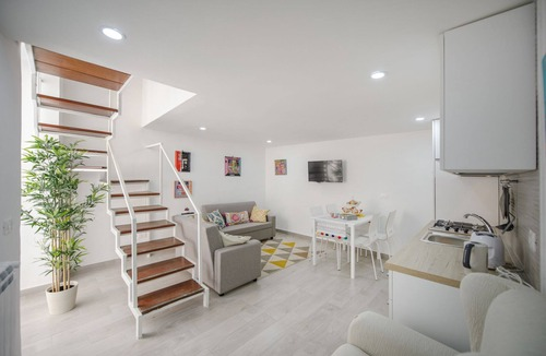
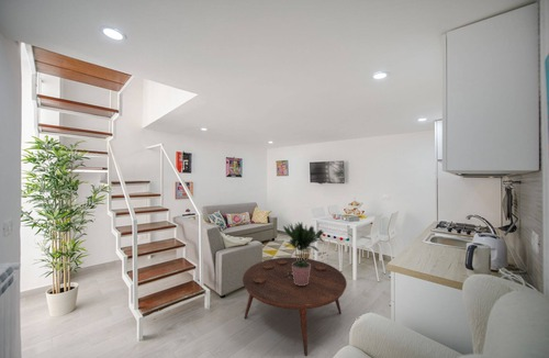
+ potted plant [282,221,325,286]
+ coffee table [242,256,348,357]
